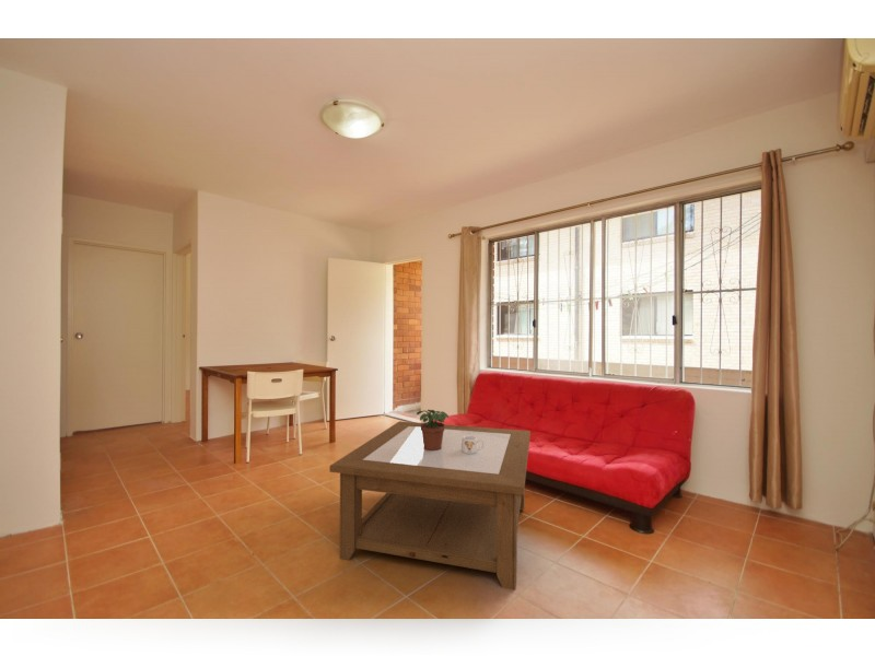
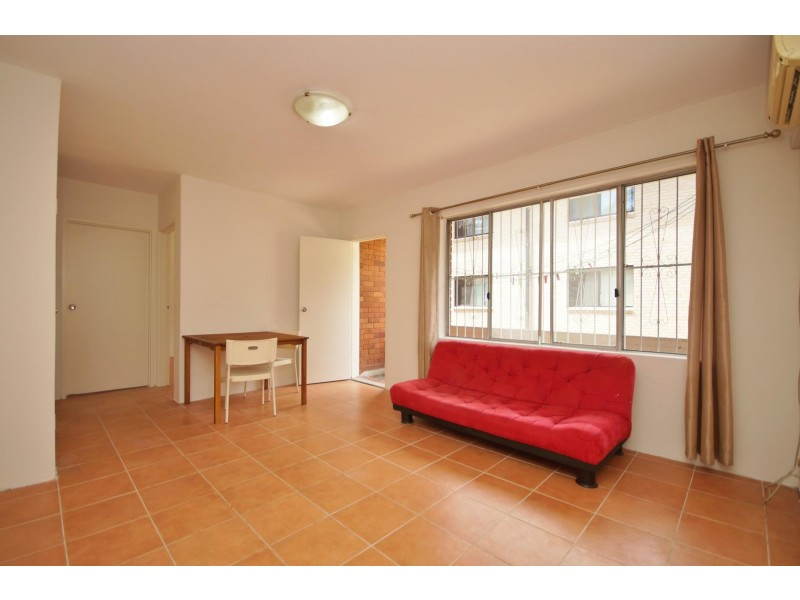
- potted plant [416,409,450,450]
- mug [462,436,483,454]
- coffee table [328,420,532,591]
